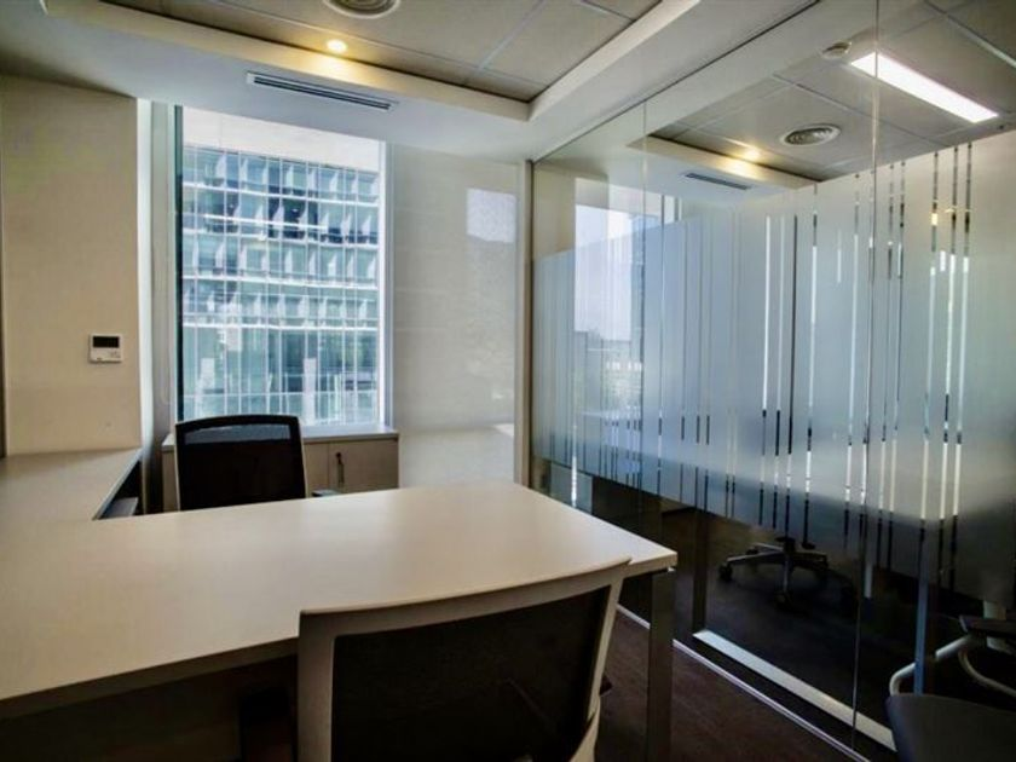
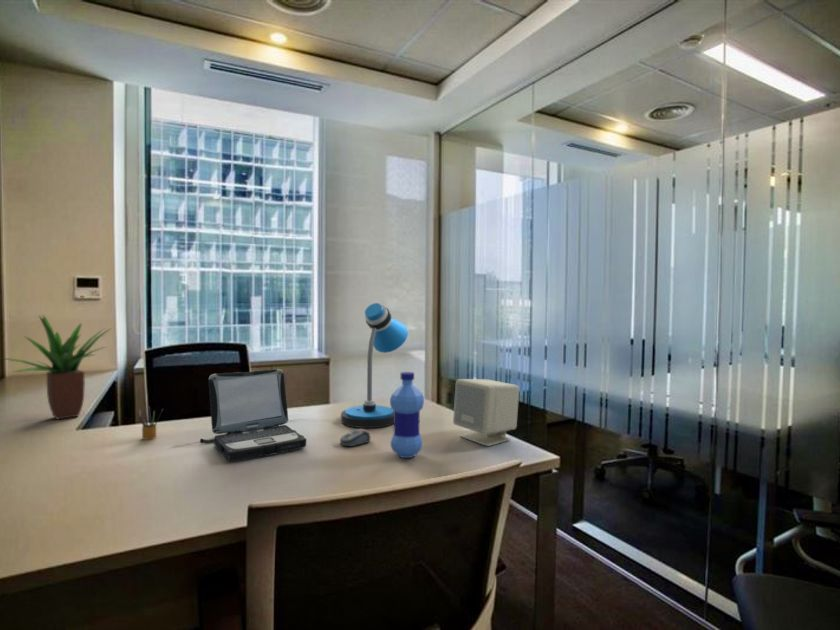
+ laptop [199,368,307,462]
+ pencil box [137,406,164,441]
+ potted plant [0,313,112,421]
+ speaker [452,378,520,447]
+ water bottle [389,371,425,459]
+ computer mouse [339,428,371,447]
+ desk lamp [340,302,409,429]
